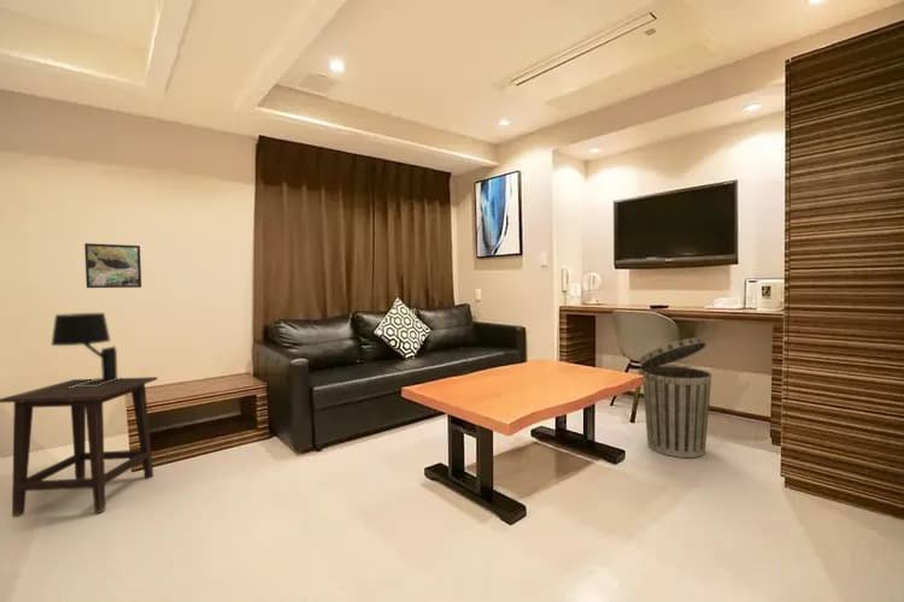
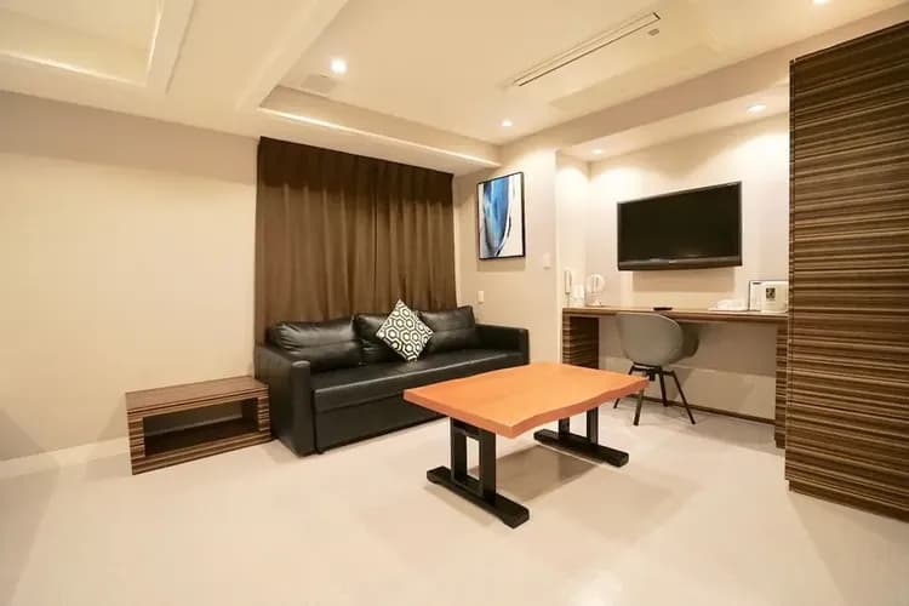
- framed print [83,242,142,289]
- side table [0,376,159,519]
- table lamp [51,312,122,388]
- trash can [638,336,712,459]
